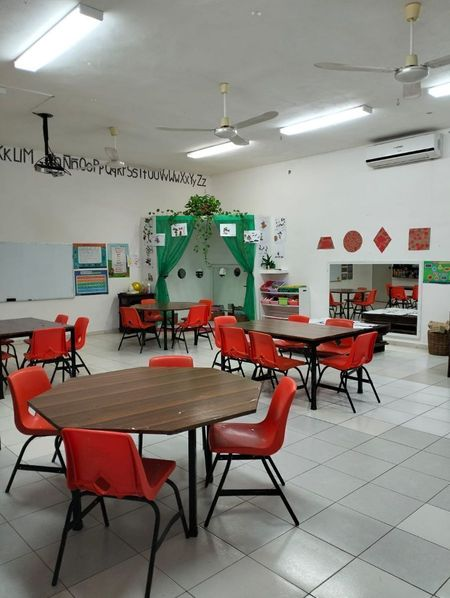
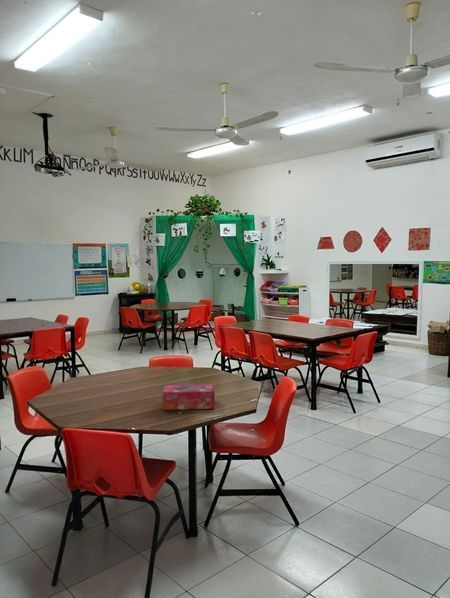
+ tissue box [162,383,216,411]
